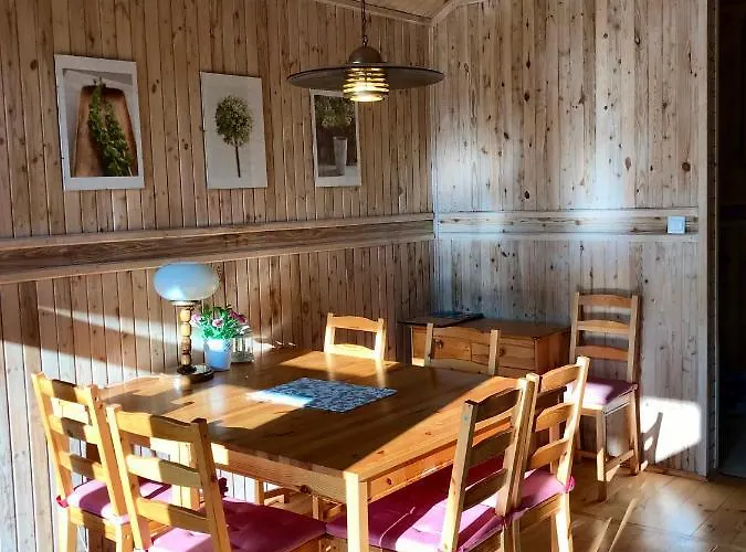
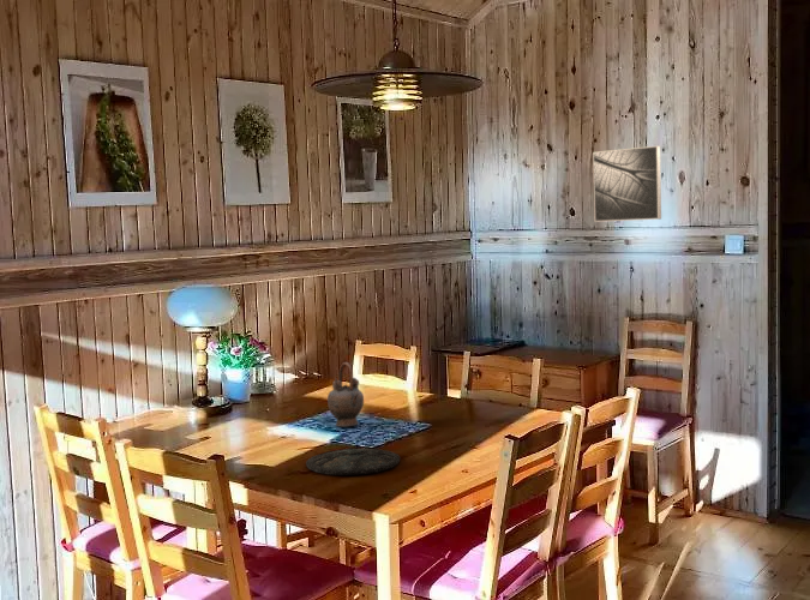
+ plate [305,446,402,476]
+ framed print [592,145,662,223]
+ teapot [326,361,365,428]
